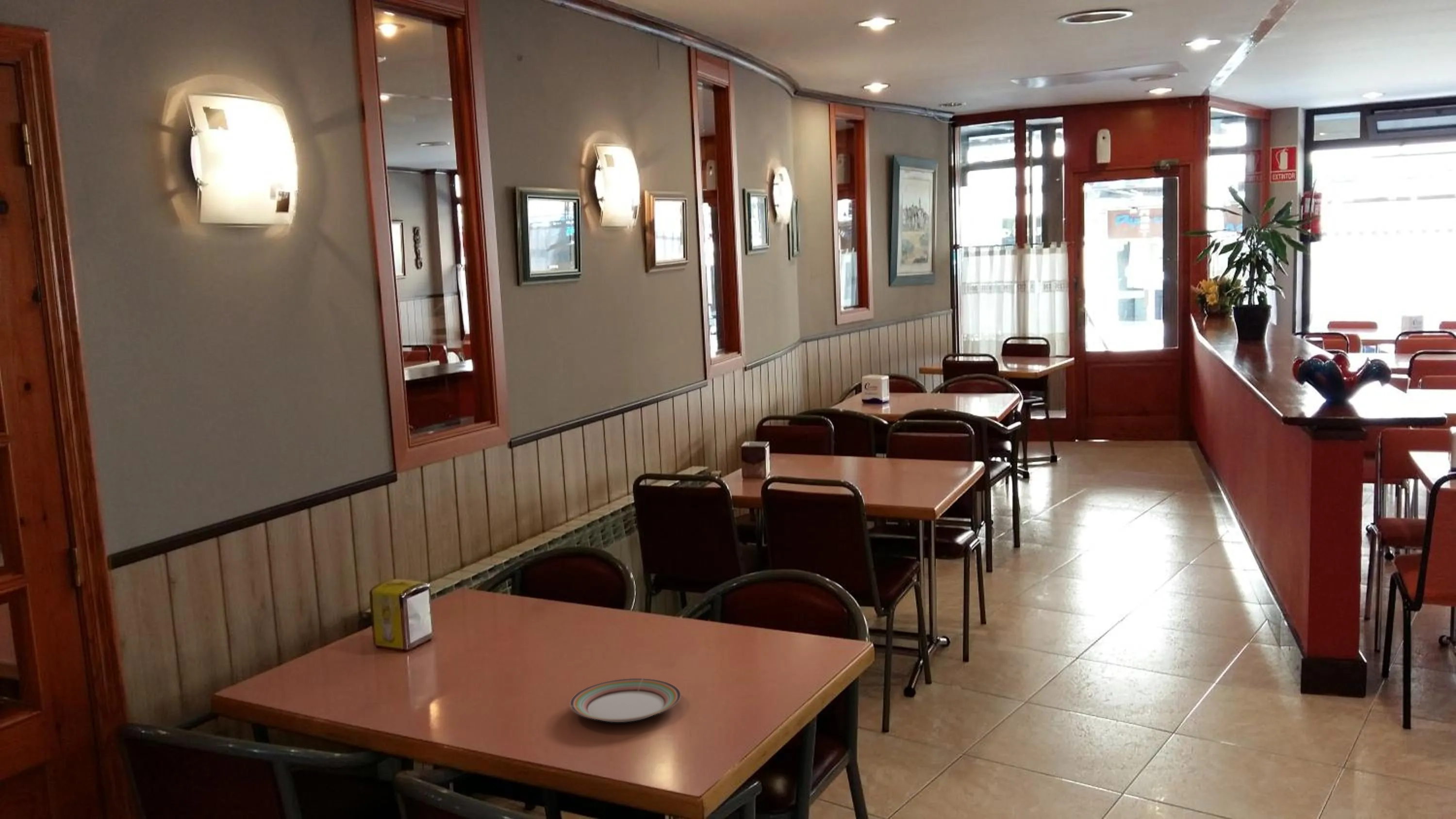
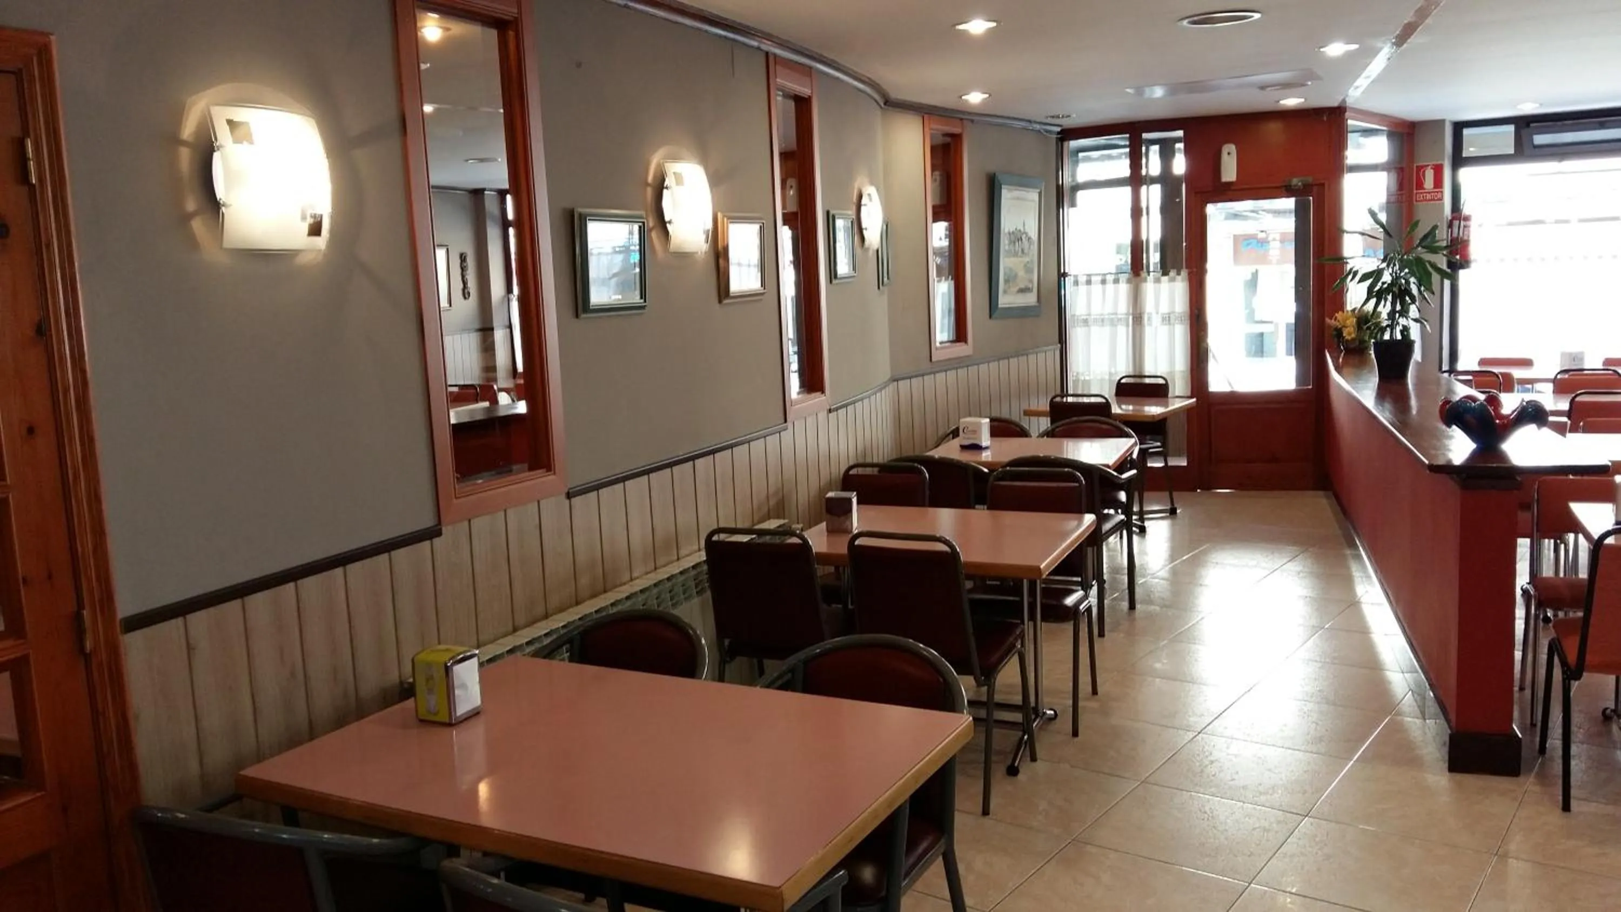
- plate [570,678,681,723]
